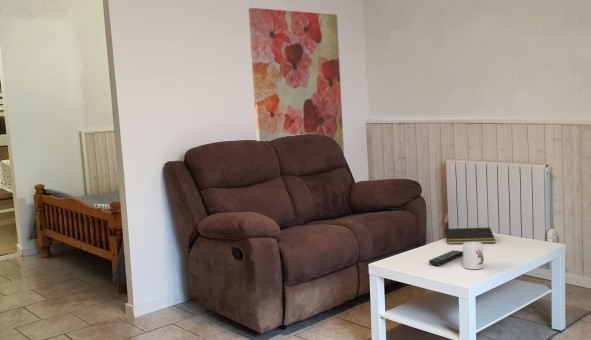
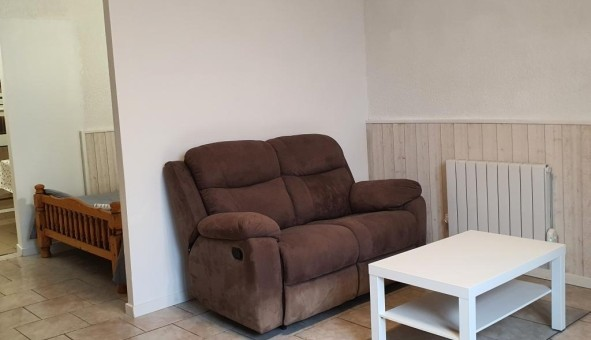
- wall art [248,7,345,155]
- notepad [442,226,497,245]
- mug [462,242,485,270]
- remote control [428,249,463,267]
